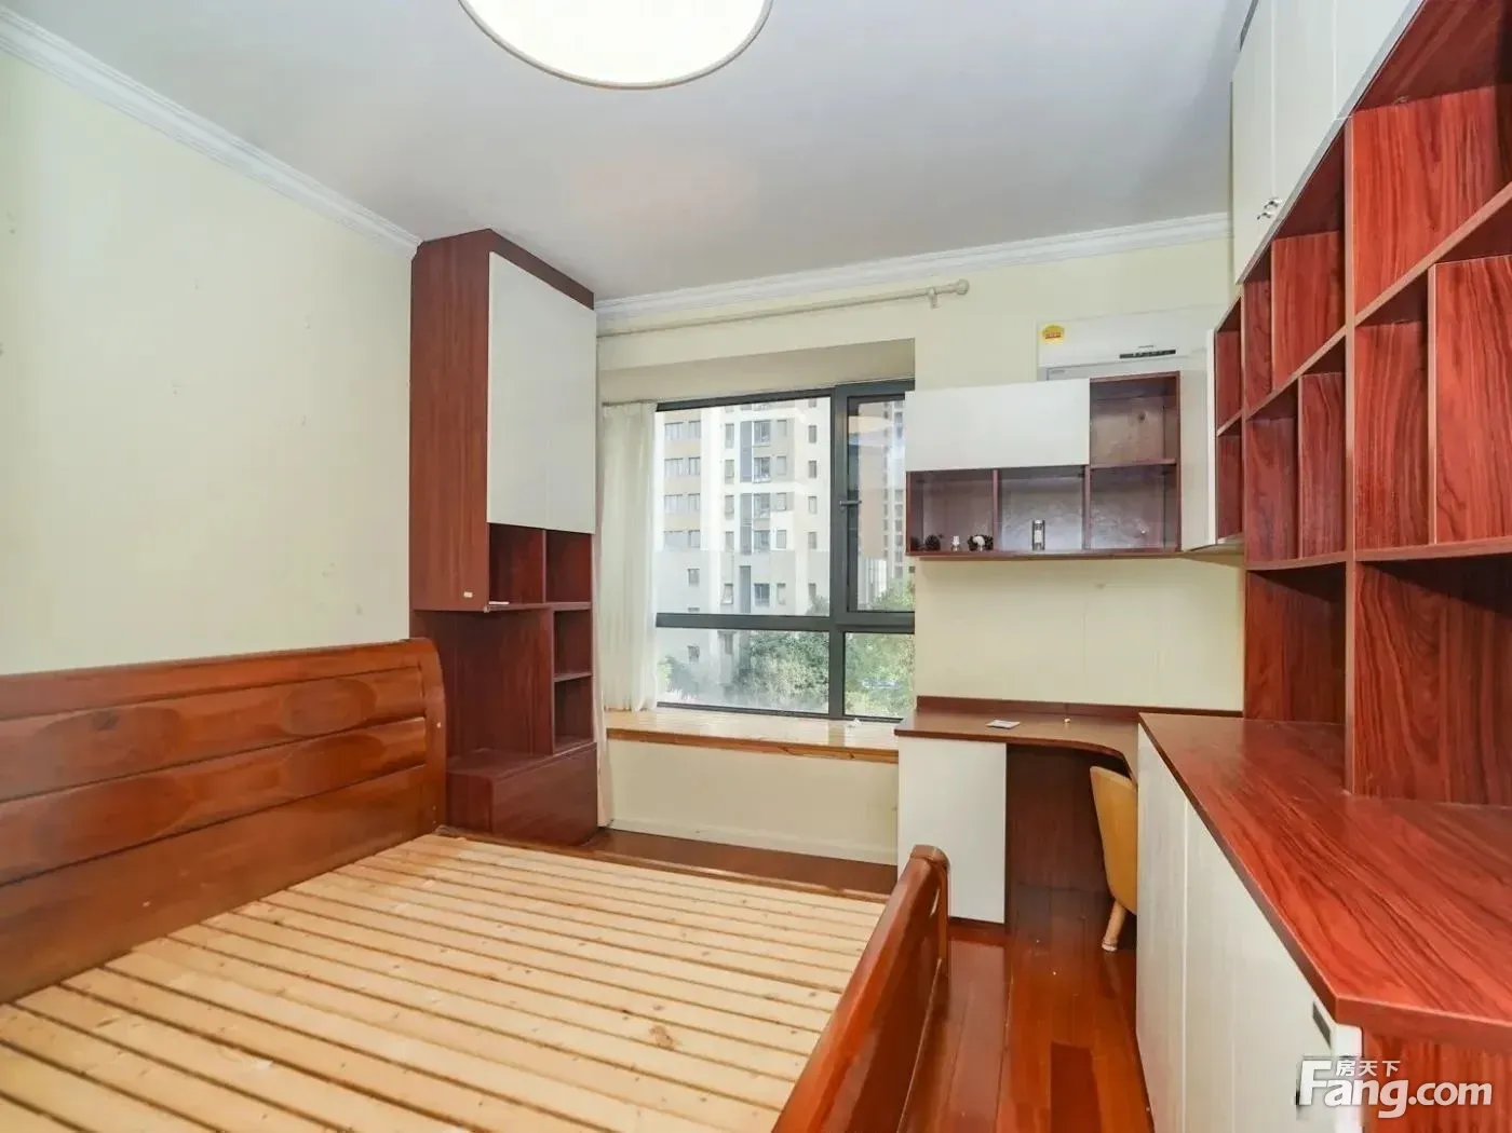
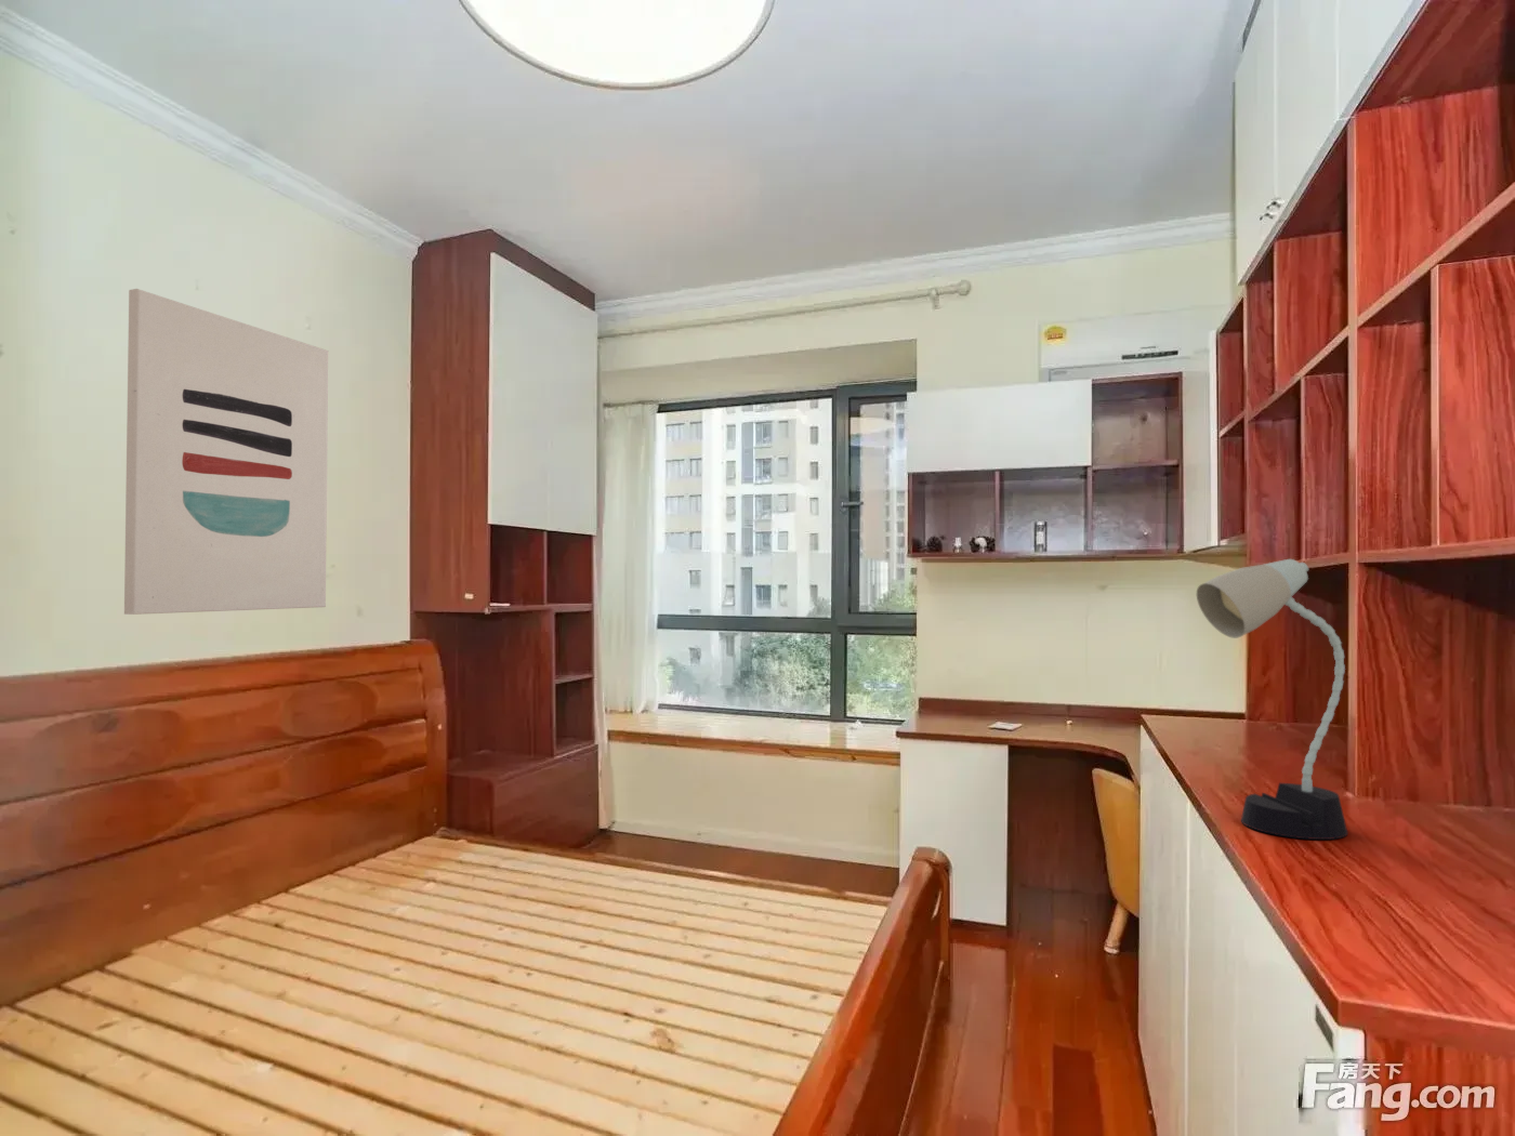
+ wall art [123,288,329,616]
+ desk lamp [1195,558,1348,840]
